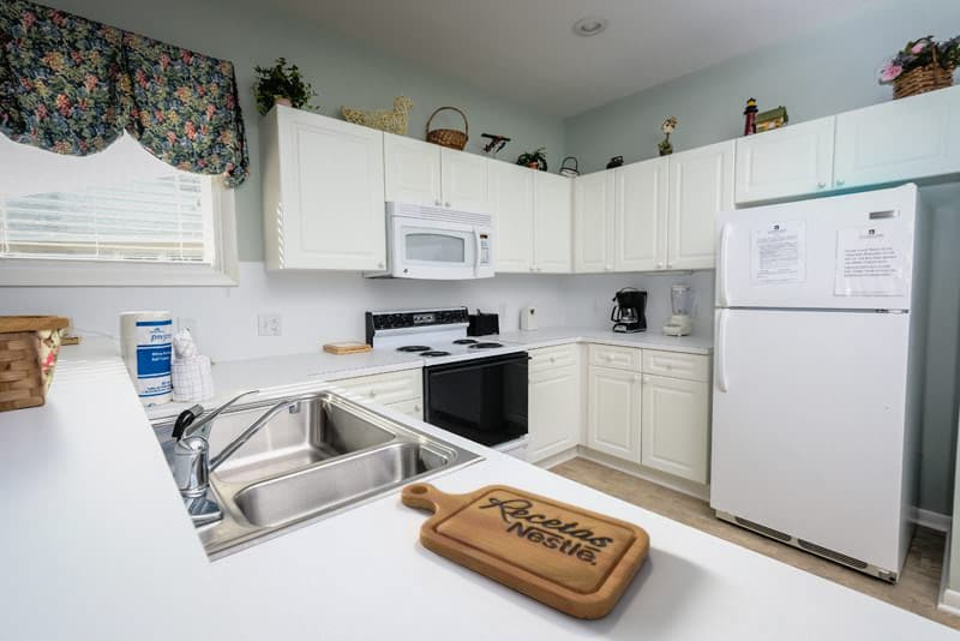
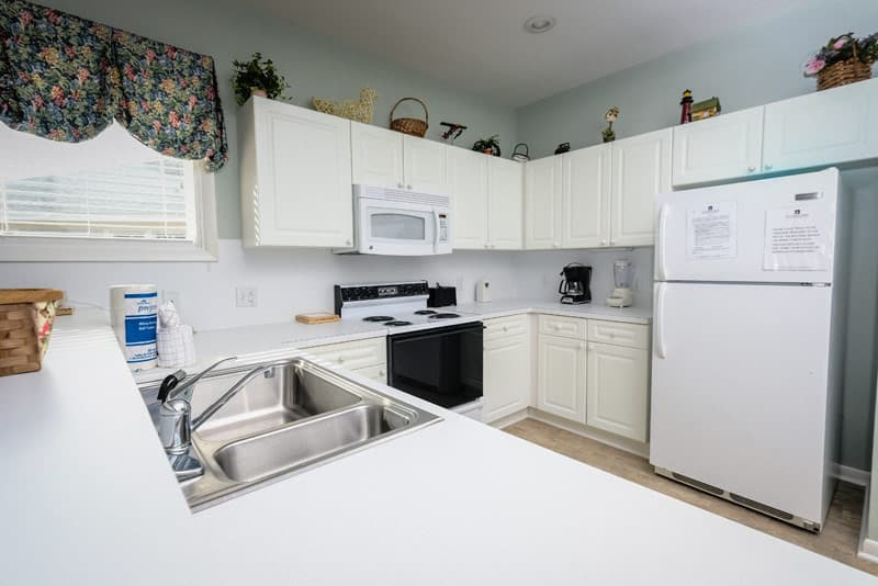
- cutting board [400,481,652,621]
